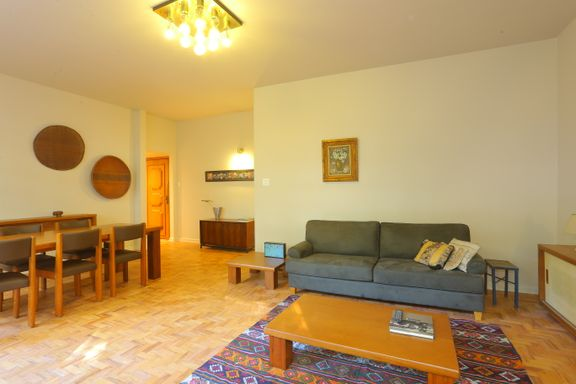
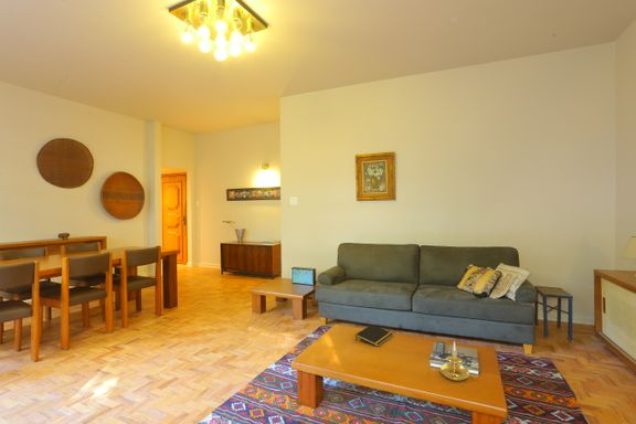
+ notepad [354,324,394,348]
+ candle holder [439,340,470,382]
